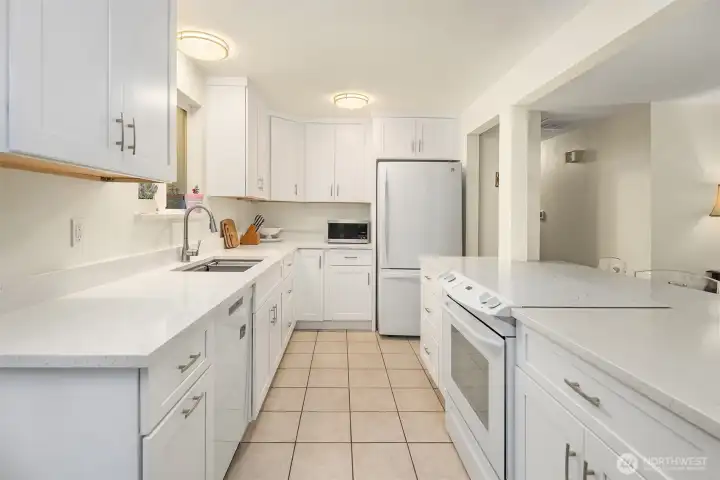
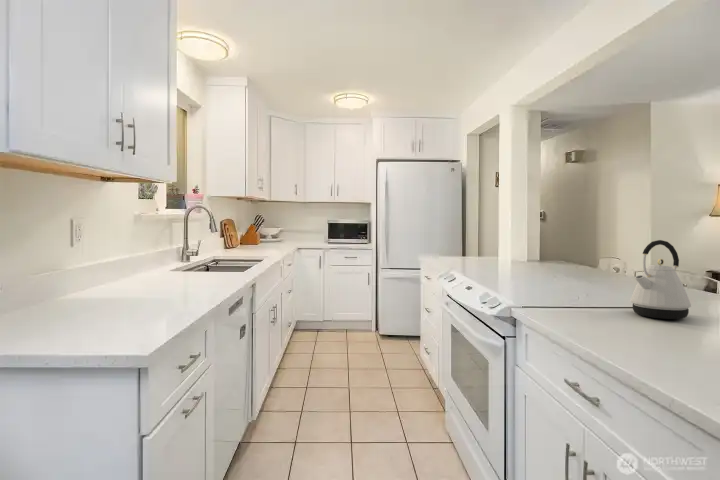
+ kettle [630,239,692,320]
